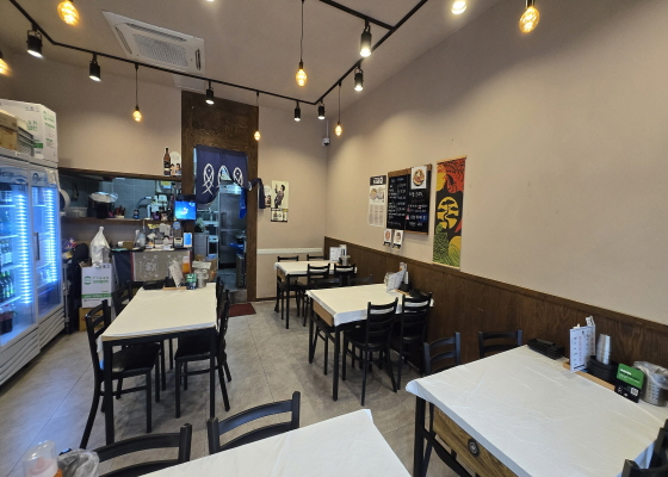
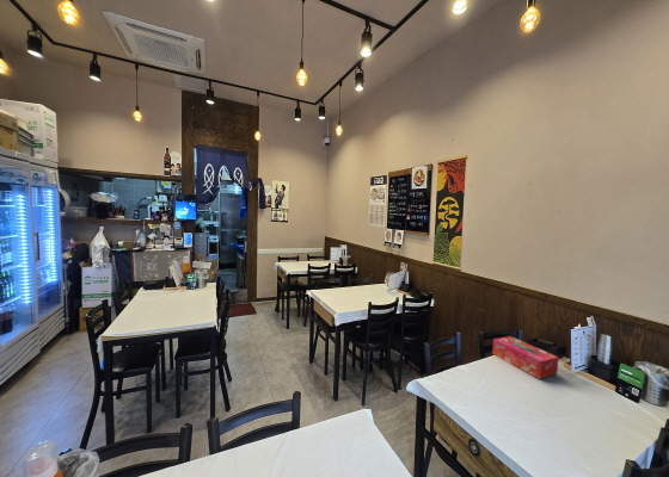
+ tissue box [491,335,560,380]
